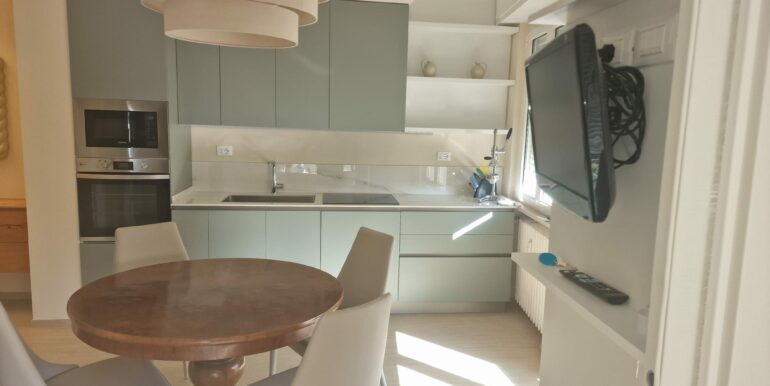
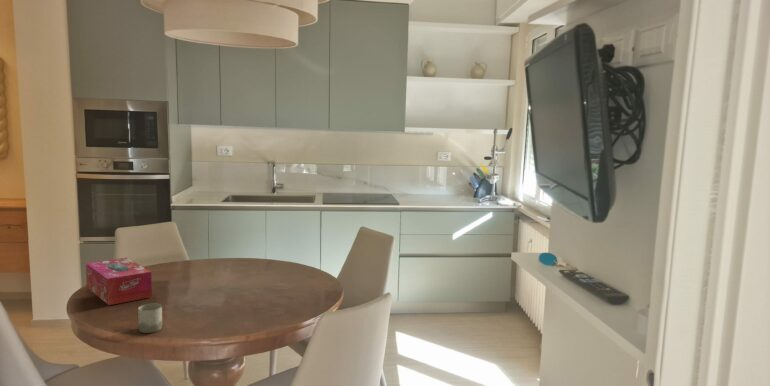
+ cup [137,303,163,334]
+ tissue box [85,257,153,306]
